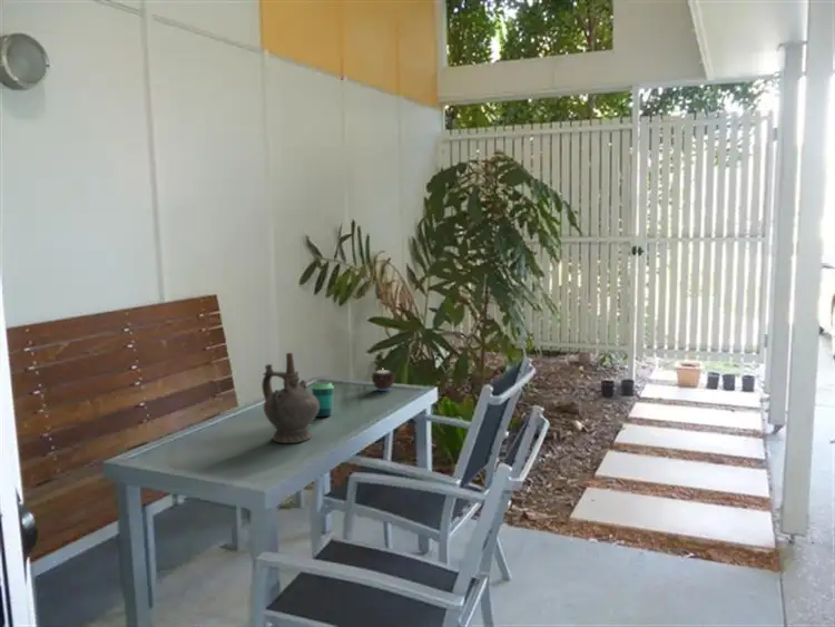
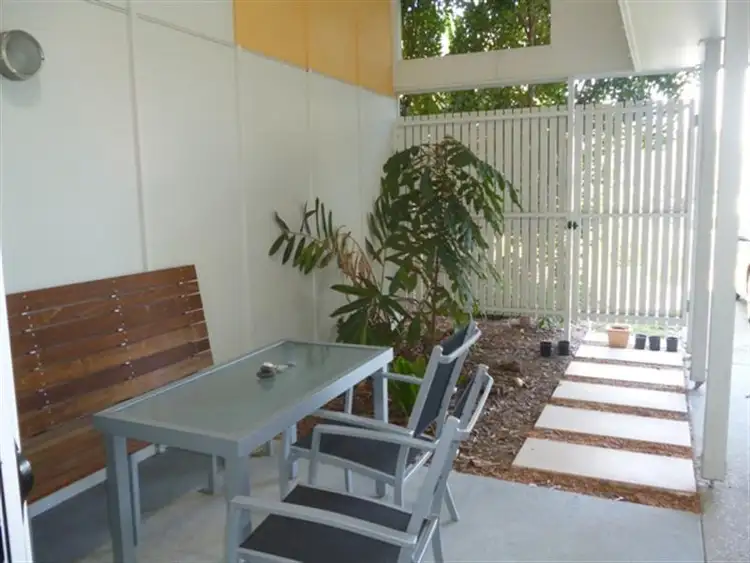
- ceremonial vessel [261,352,320,444]
- cup [311,380,335,419]
- candle [371,369,396,392]
